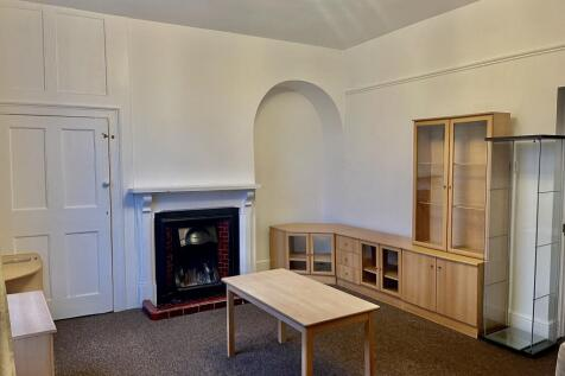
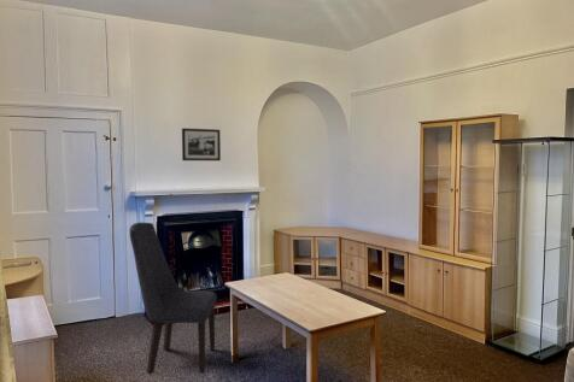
+ picture frame [181,127,222,161]
+ chair [129,222,218,375]
